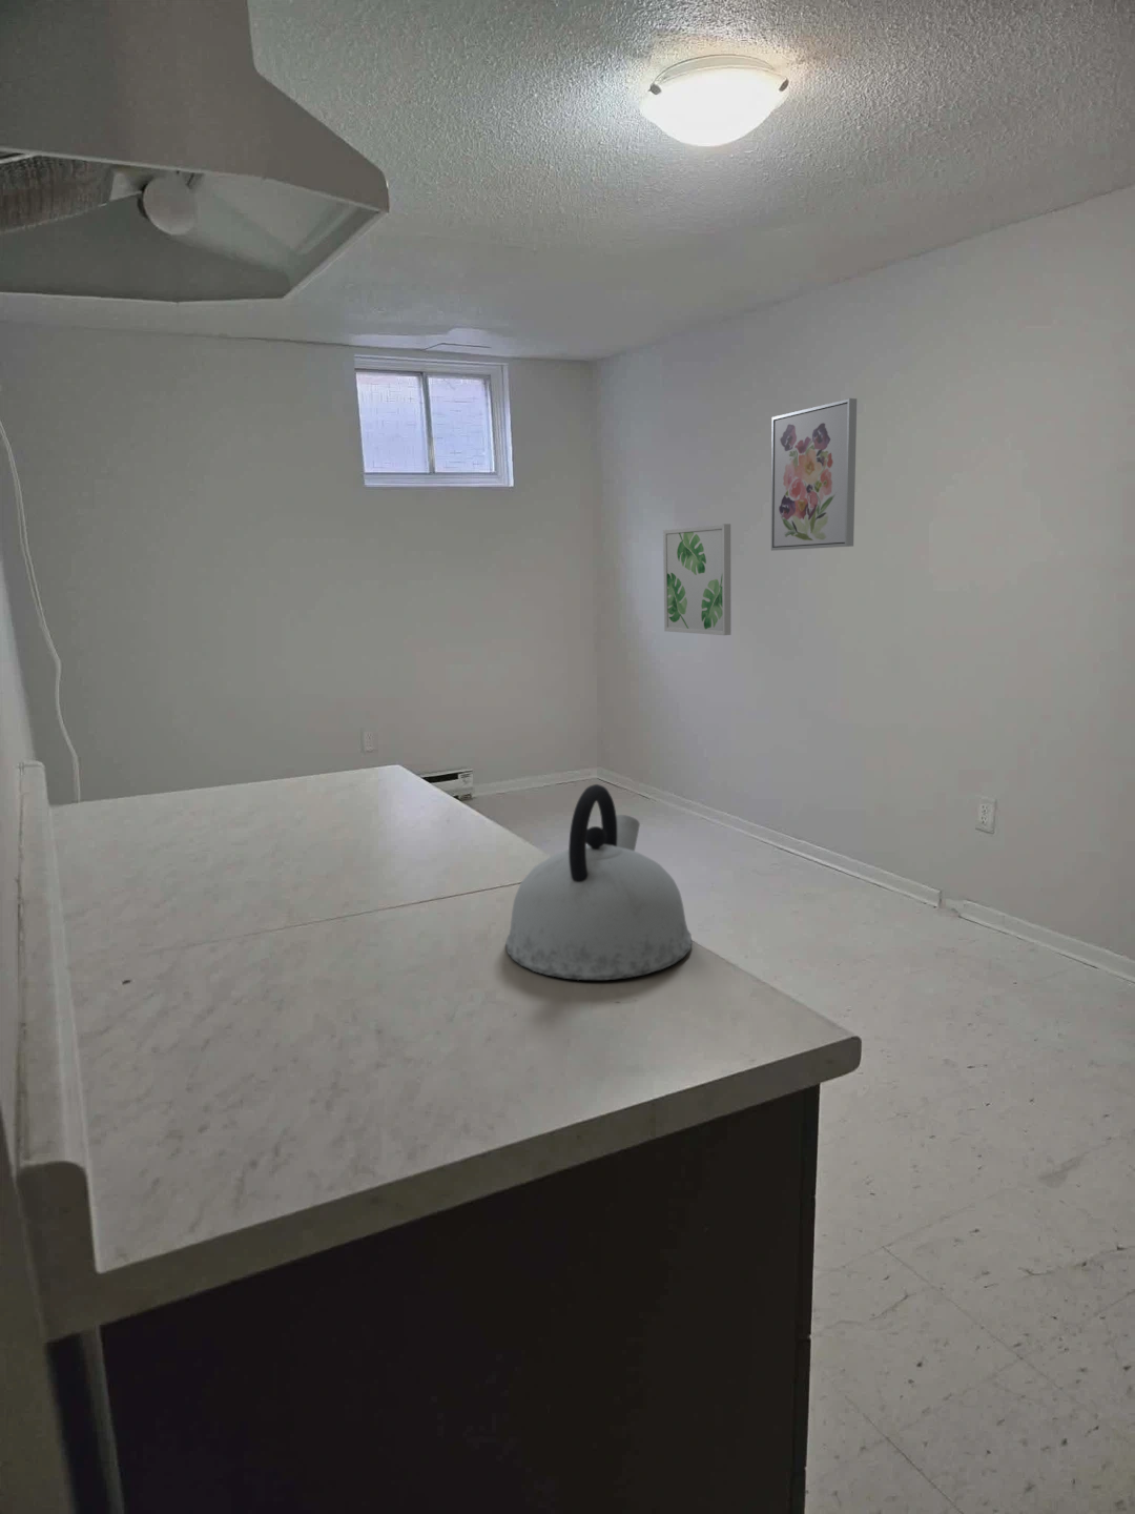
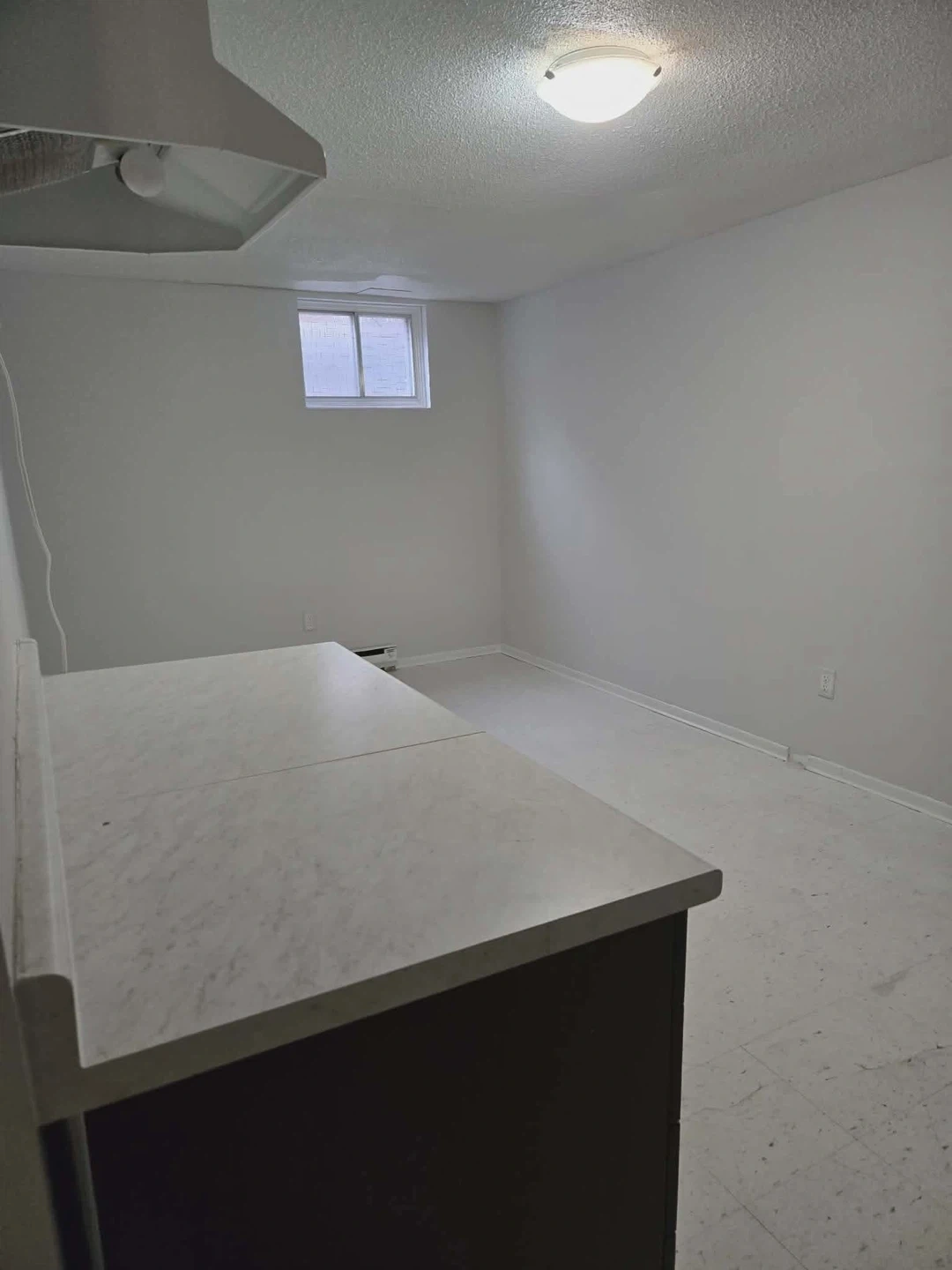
- wall art [662,522,732,637]
- wall art [770,397,857,552]
- kettle [504,783,694,981]
